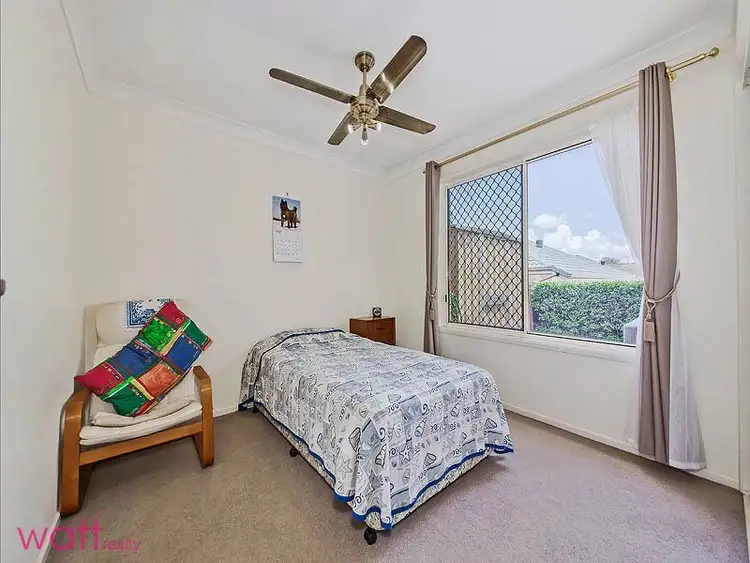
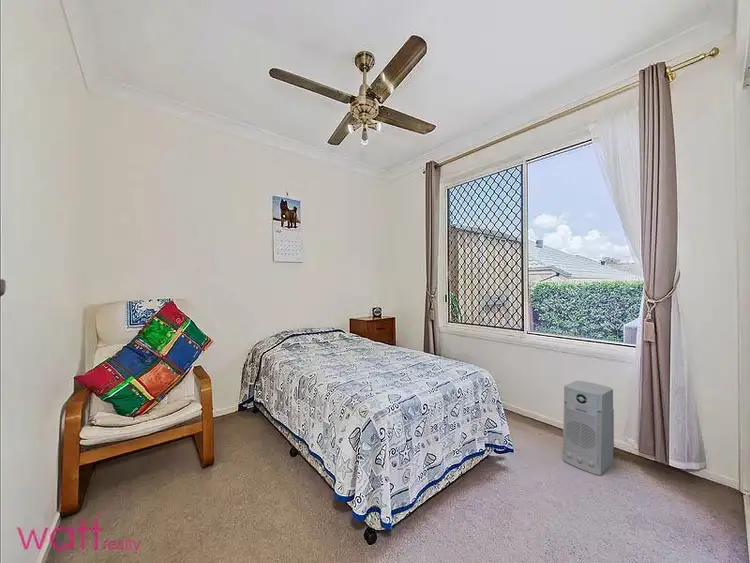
+ air purifier [562,380,615,476]
